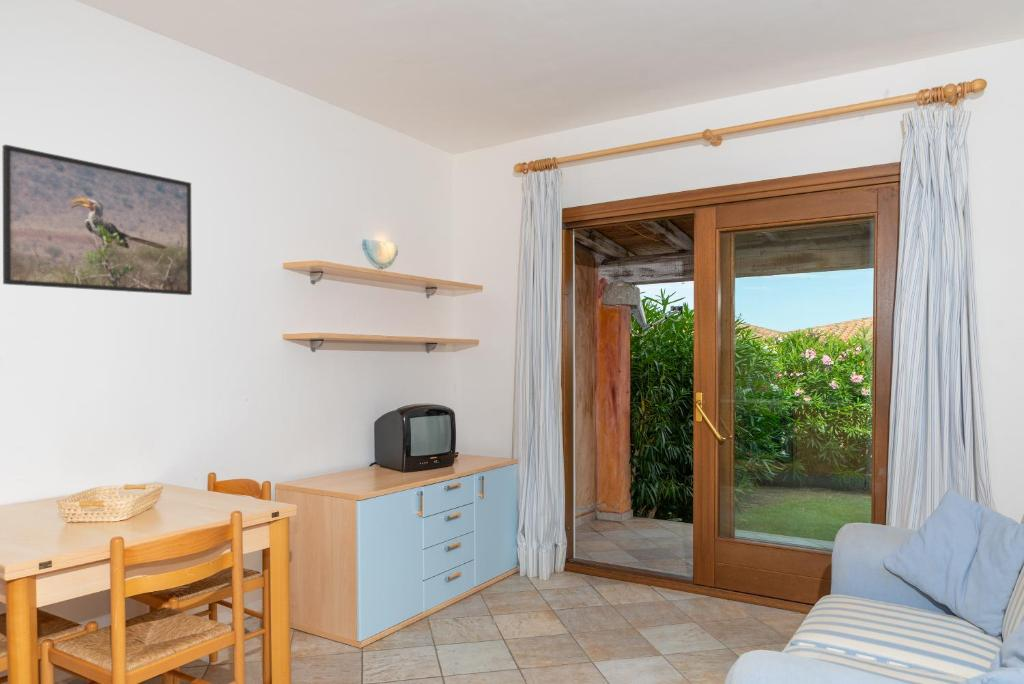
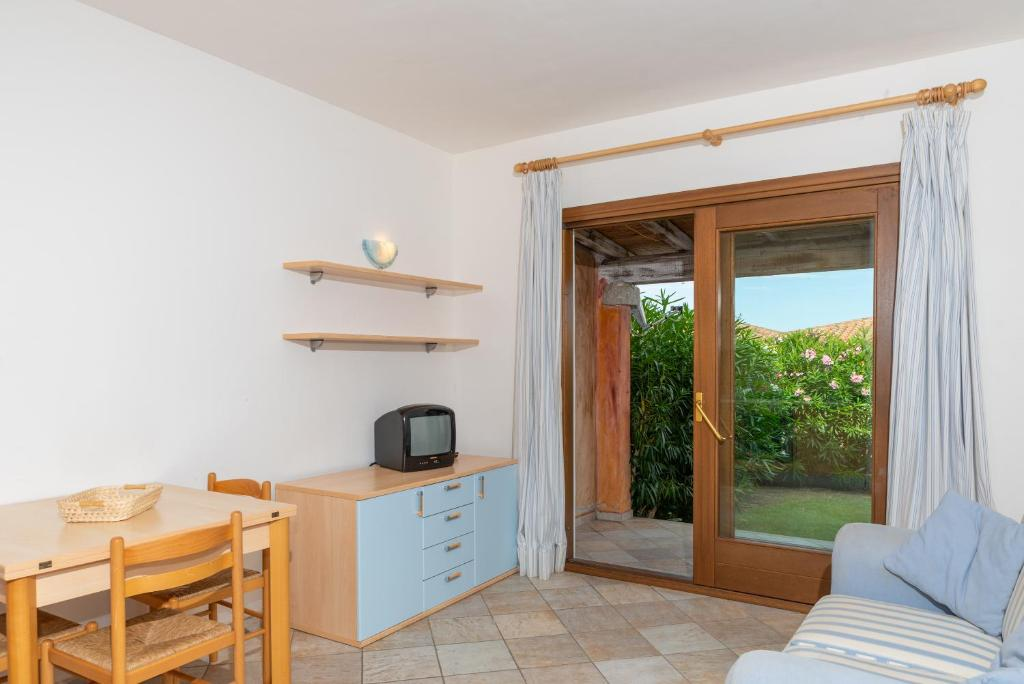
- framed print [2,144,193,296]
